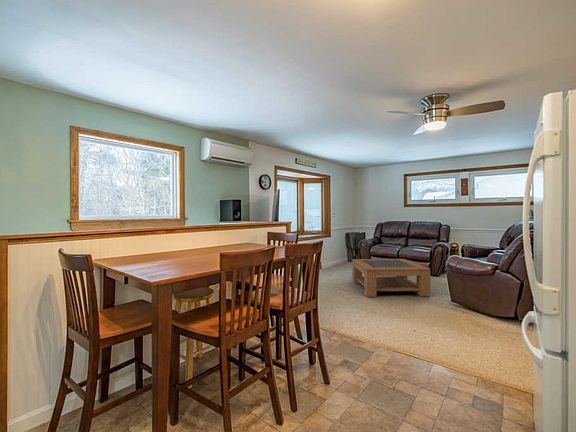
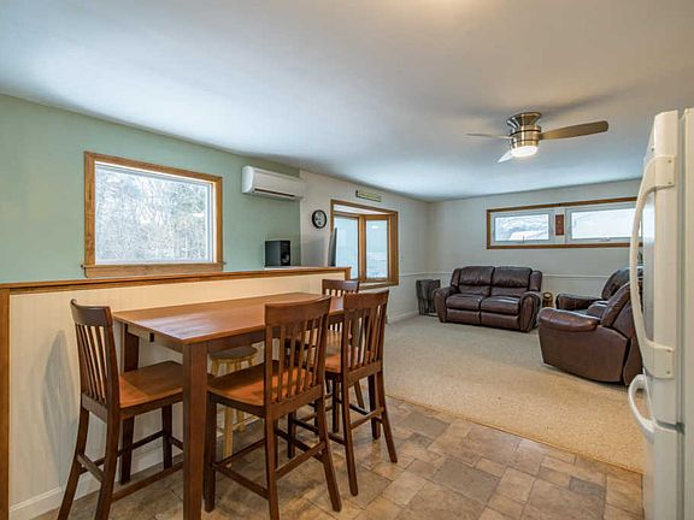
- coffee table [351,258,431,298]
